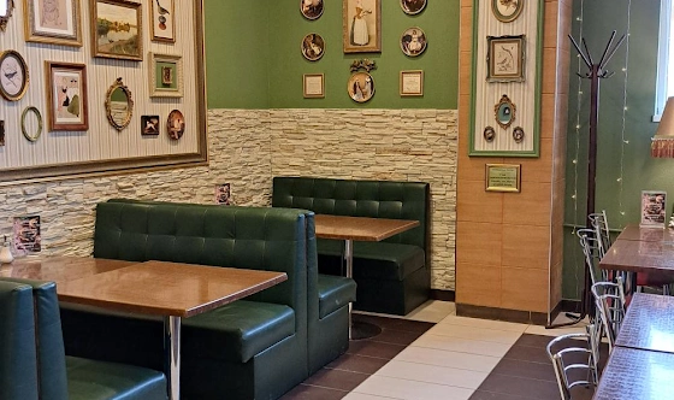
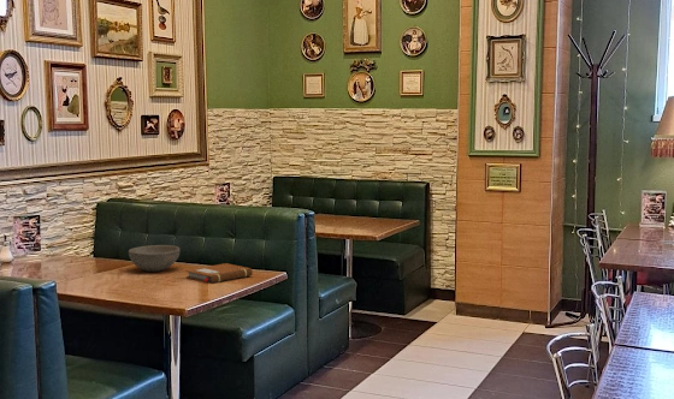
+ notebook [184,262,254,285]
+ bowl [128,244,182,273]
